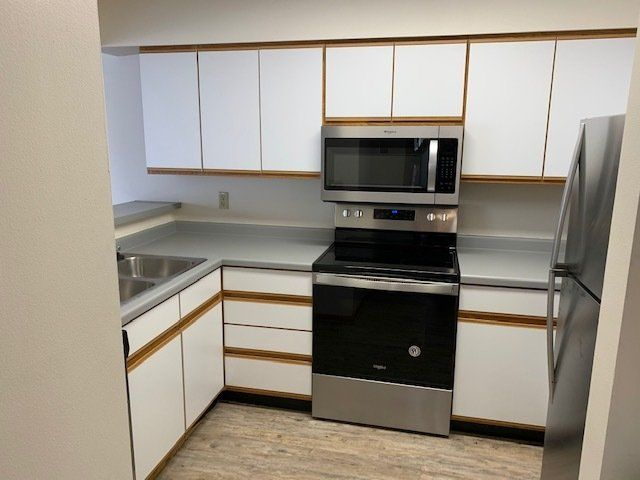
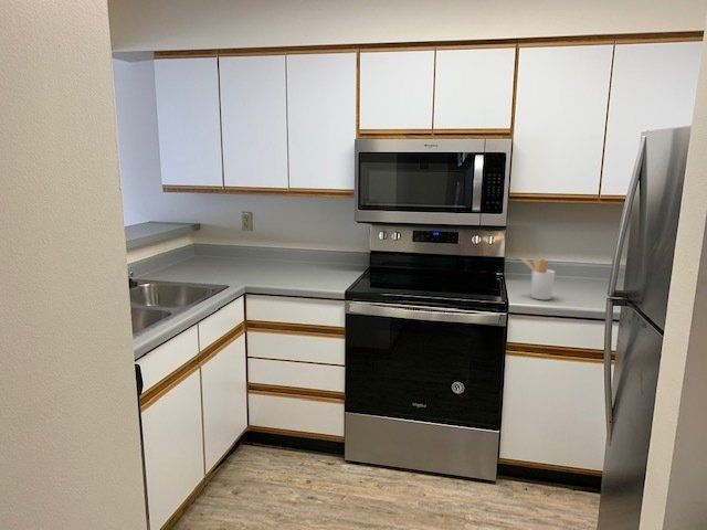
+ utensil holder [520,256,556,300]
